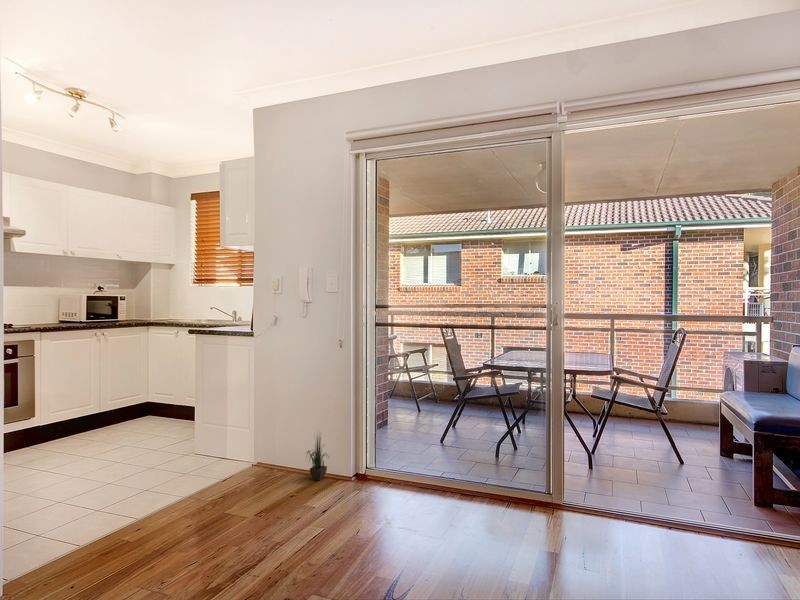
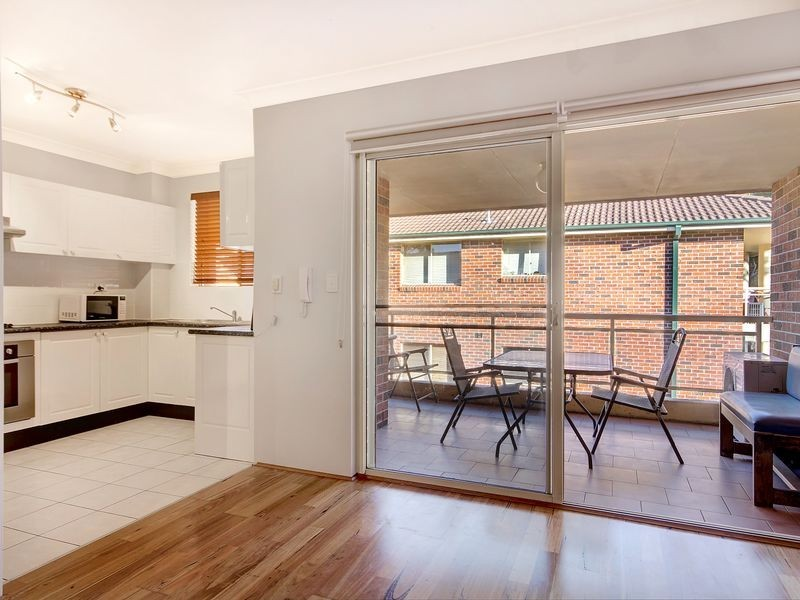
- potted plant [303,430,329,481]
